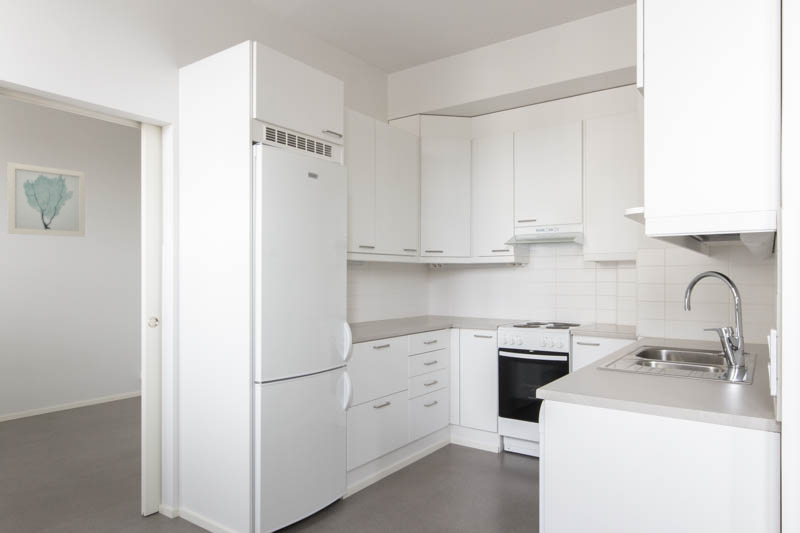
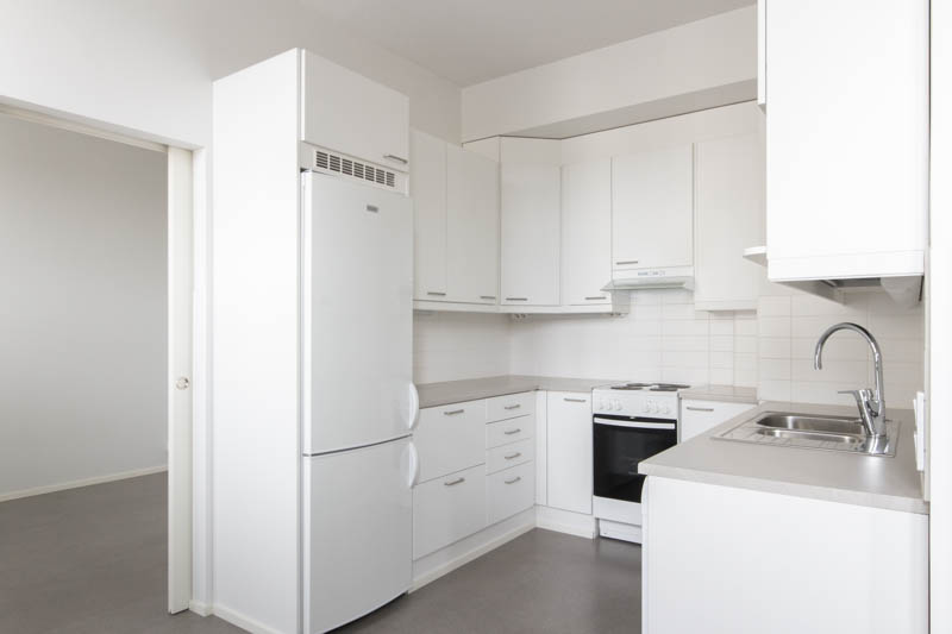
- wall art [7,161,86,238]
